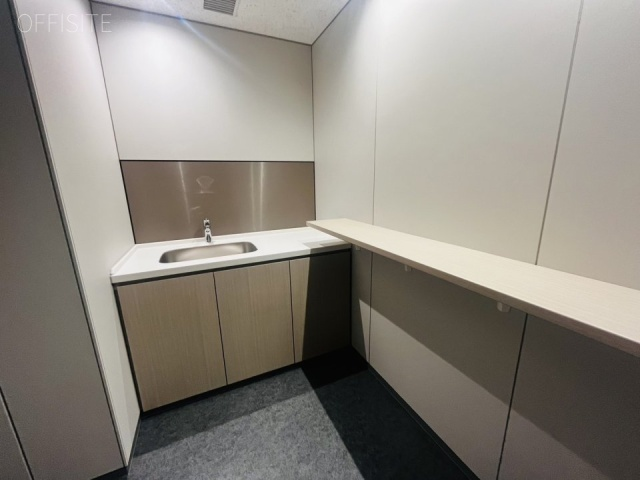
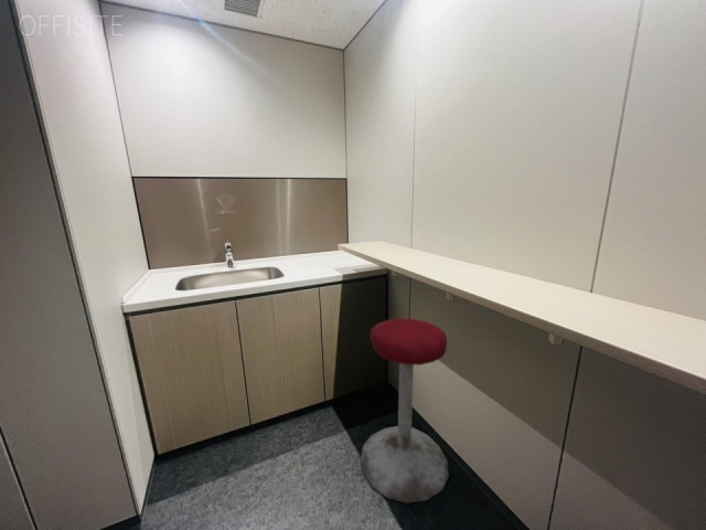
+ stool [360,317,450,505]
